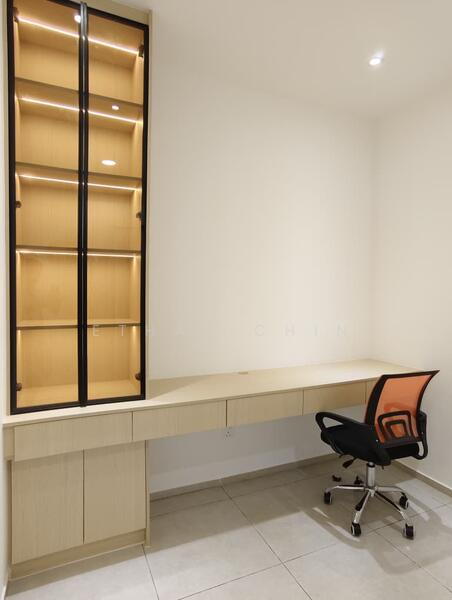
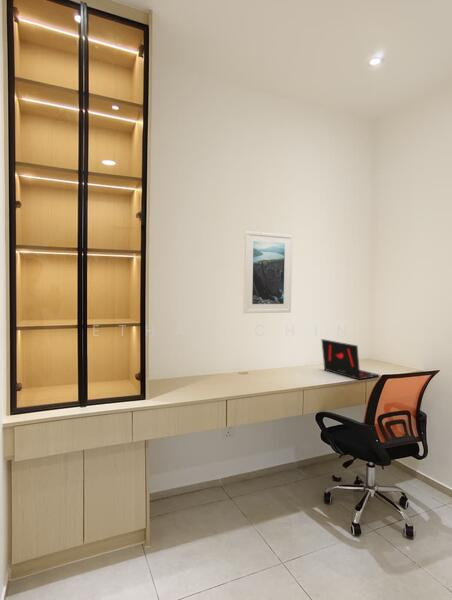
+ laptop [320,338,381,381]
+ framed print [242,230,294,314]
